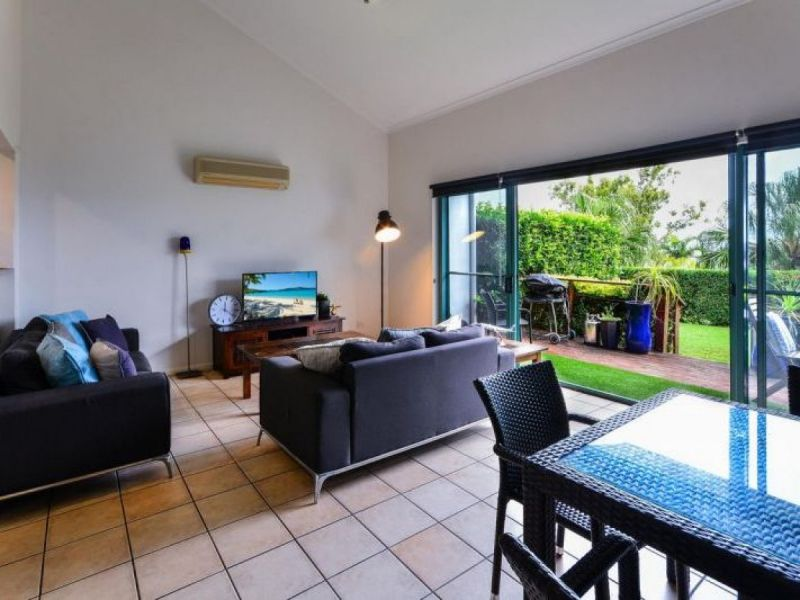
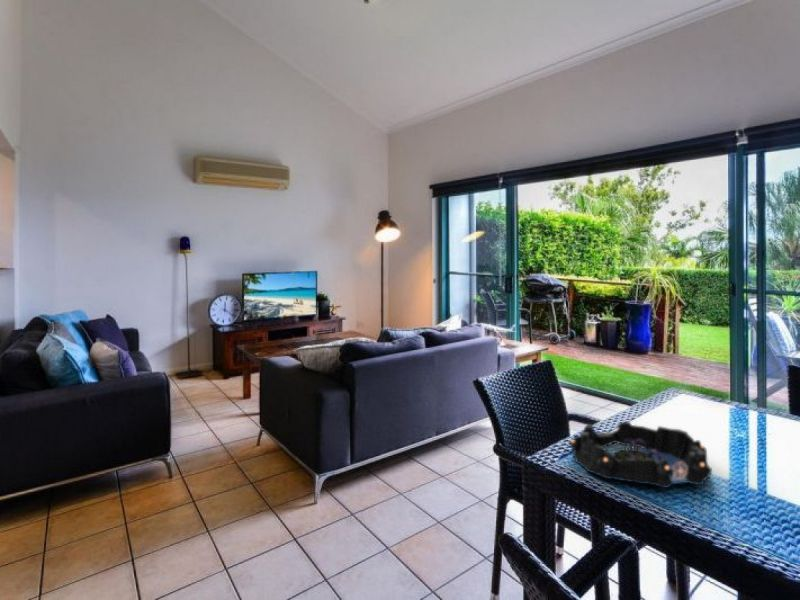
+ decorative bowl [568,421,713,489]
